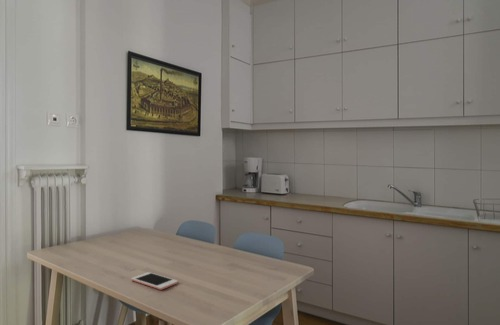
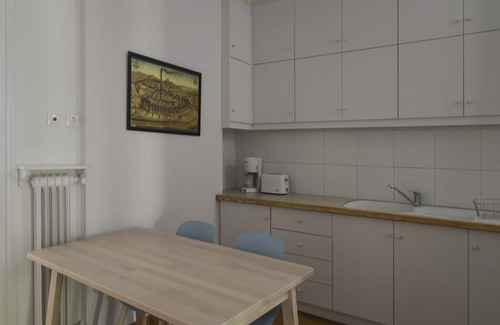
- cell phone [131,271,179,291]
